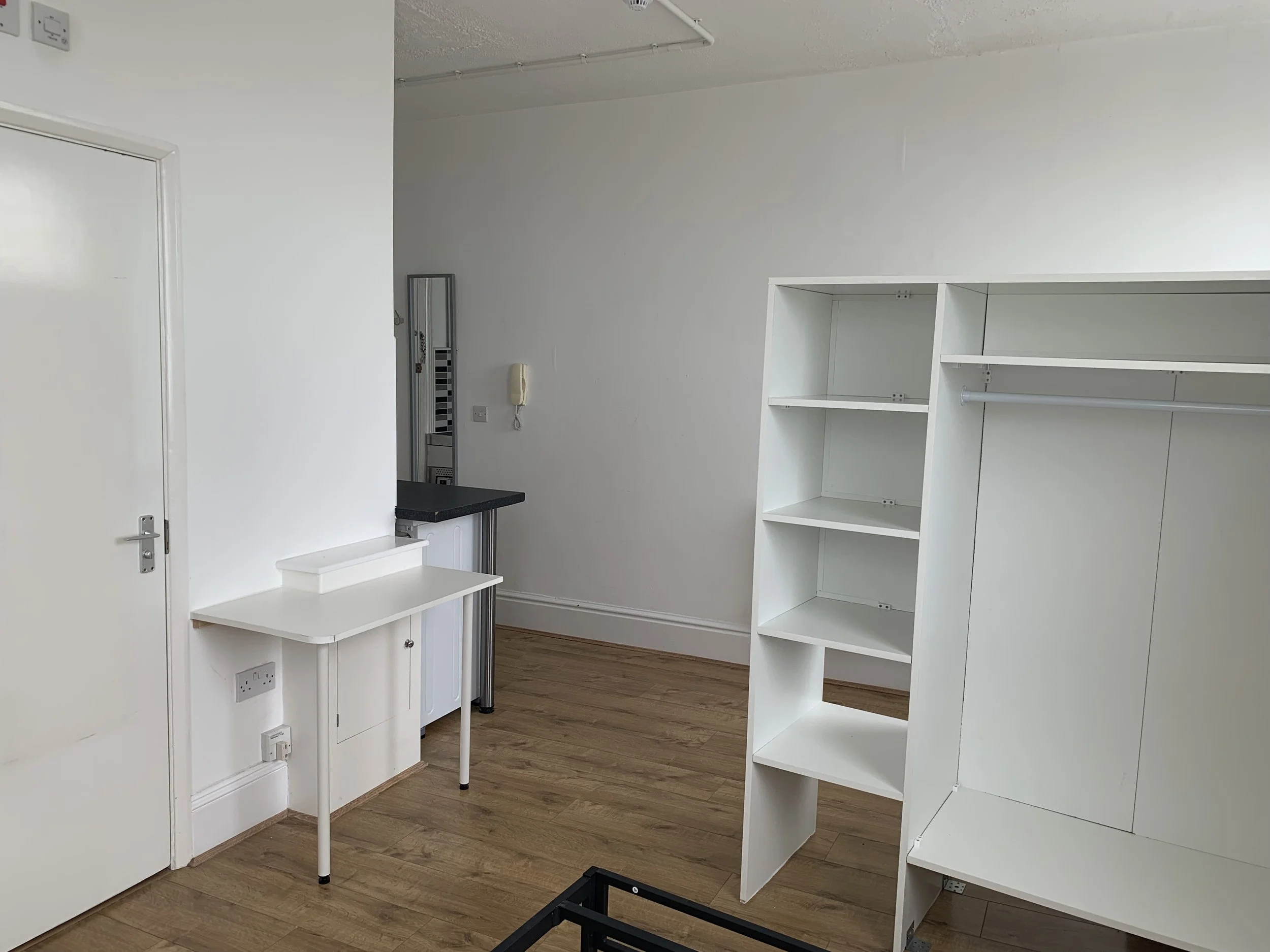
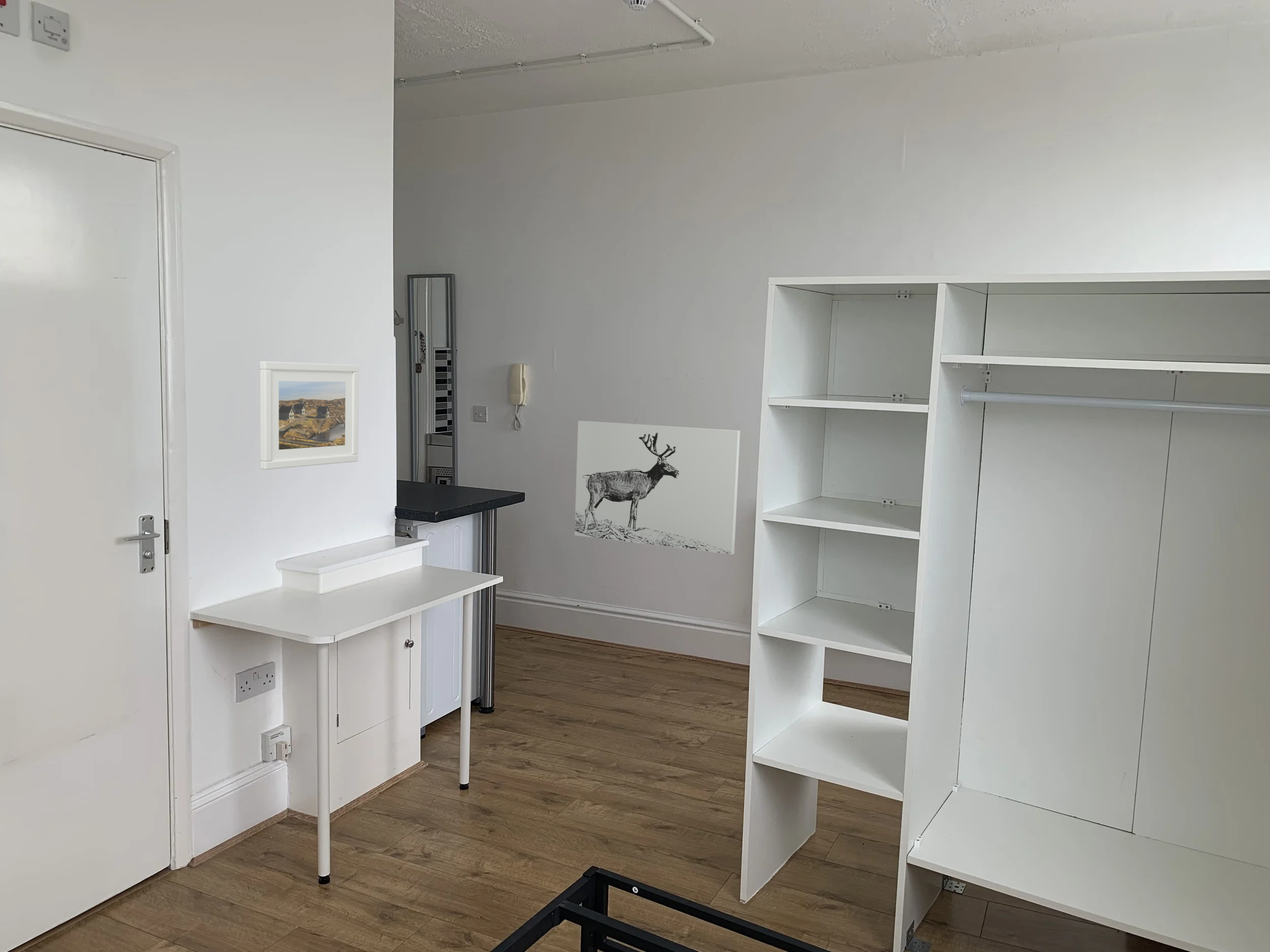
+ wall art [574,420,741,555]
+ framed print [260,360,359,470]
